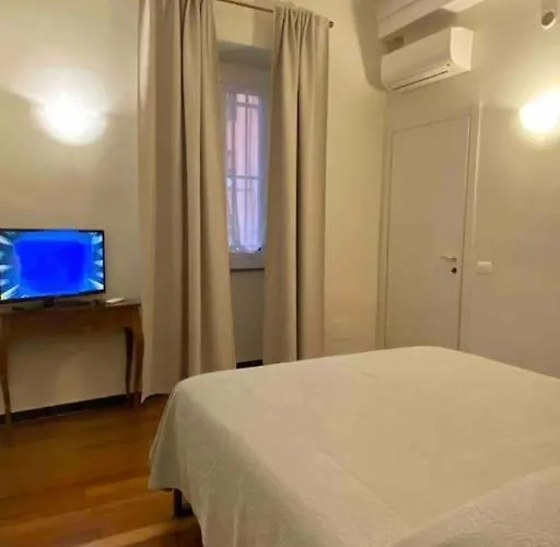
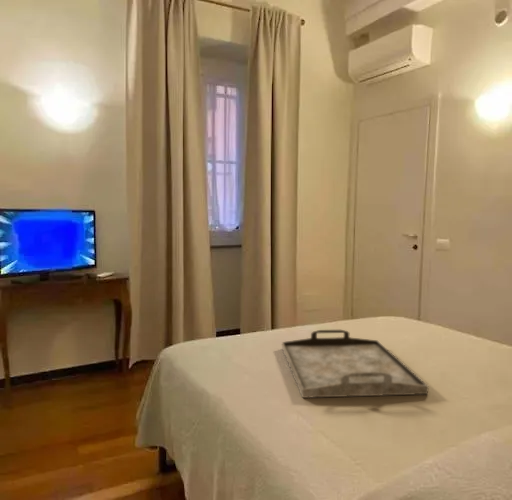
+ serving tray [281,329,430,399]
